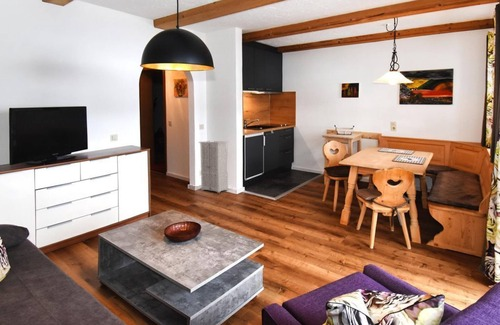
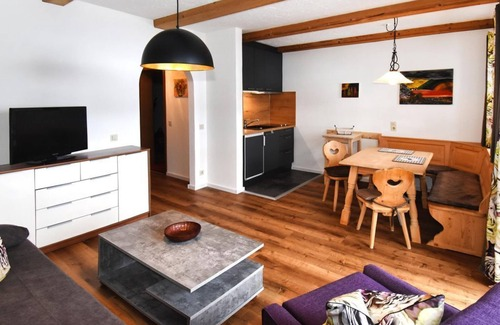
- storage cabinet [197,140,229,194]
